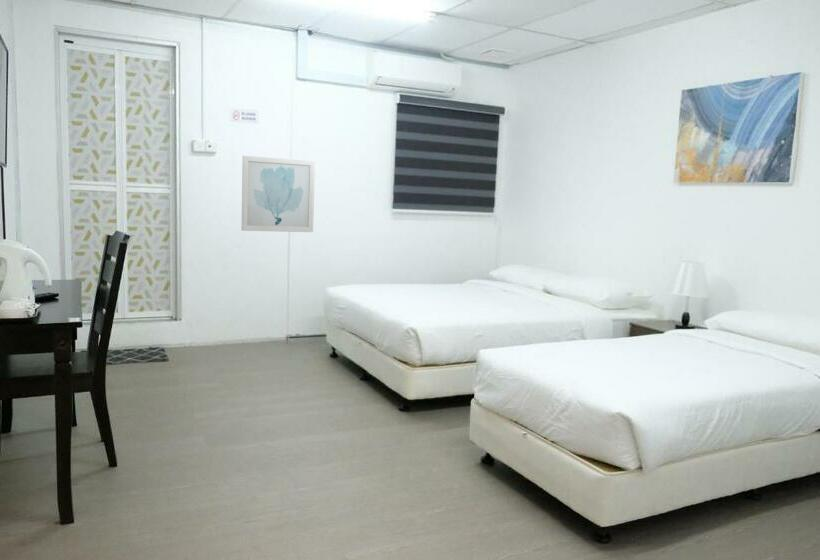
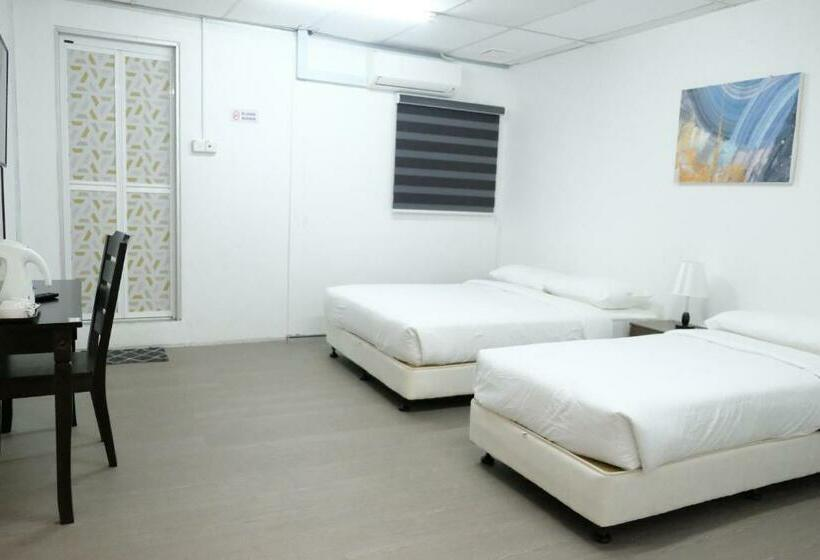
- wall art [241,155,316,233]
